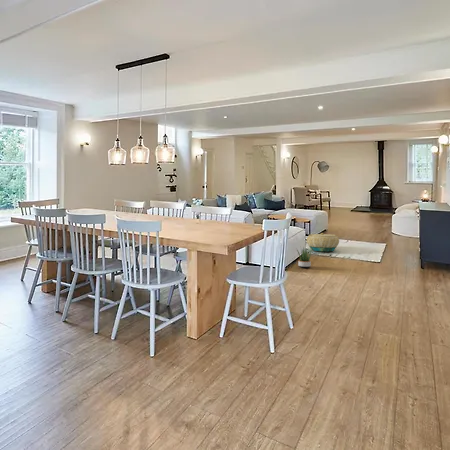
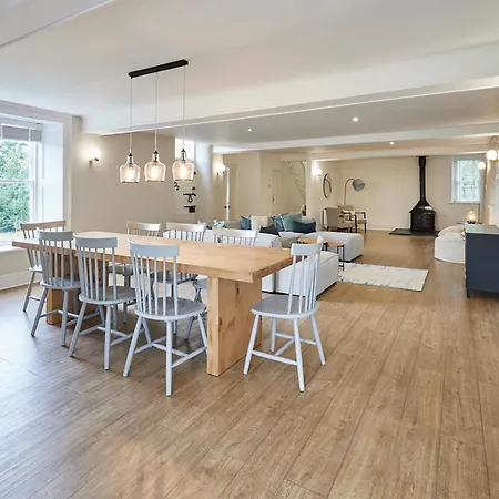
- basket [306,232,340,252]
- potted plant [295,245,314,269]
